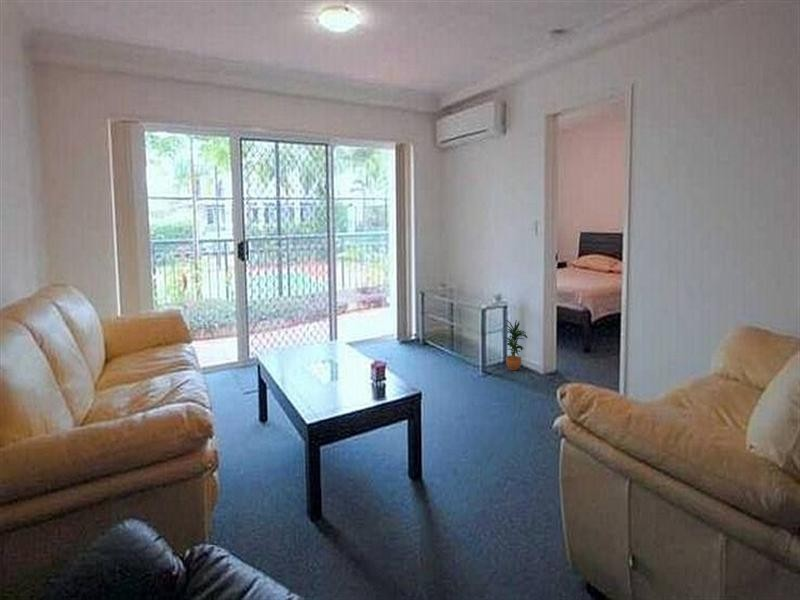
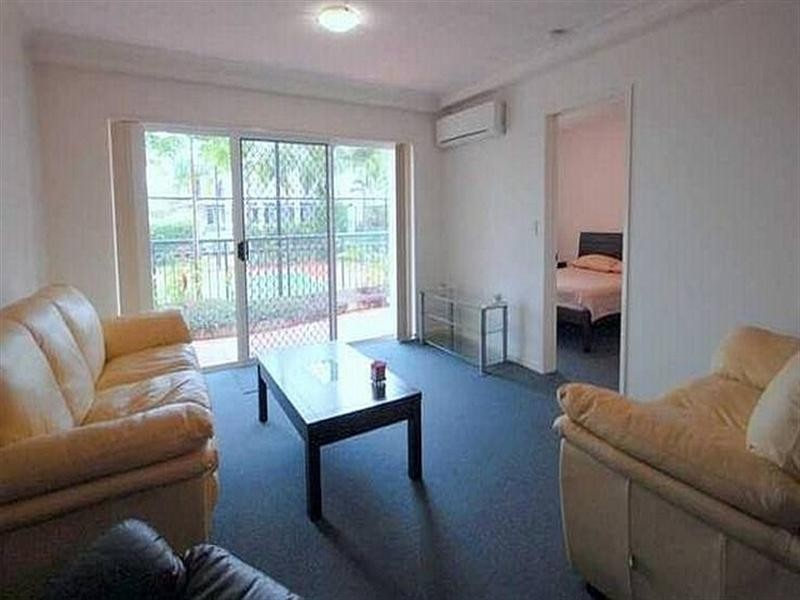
- potted plant [501,319,529,371]
